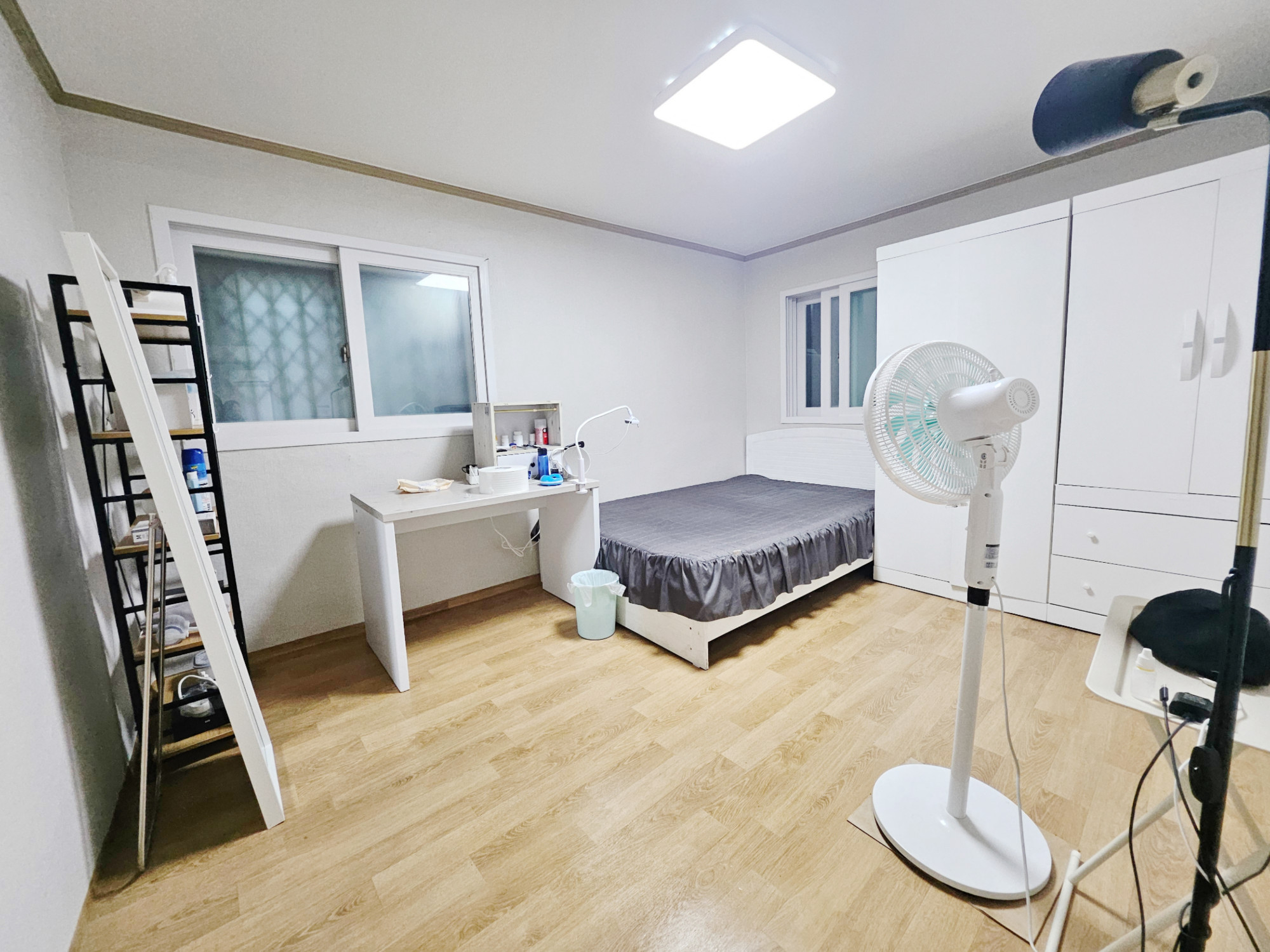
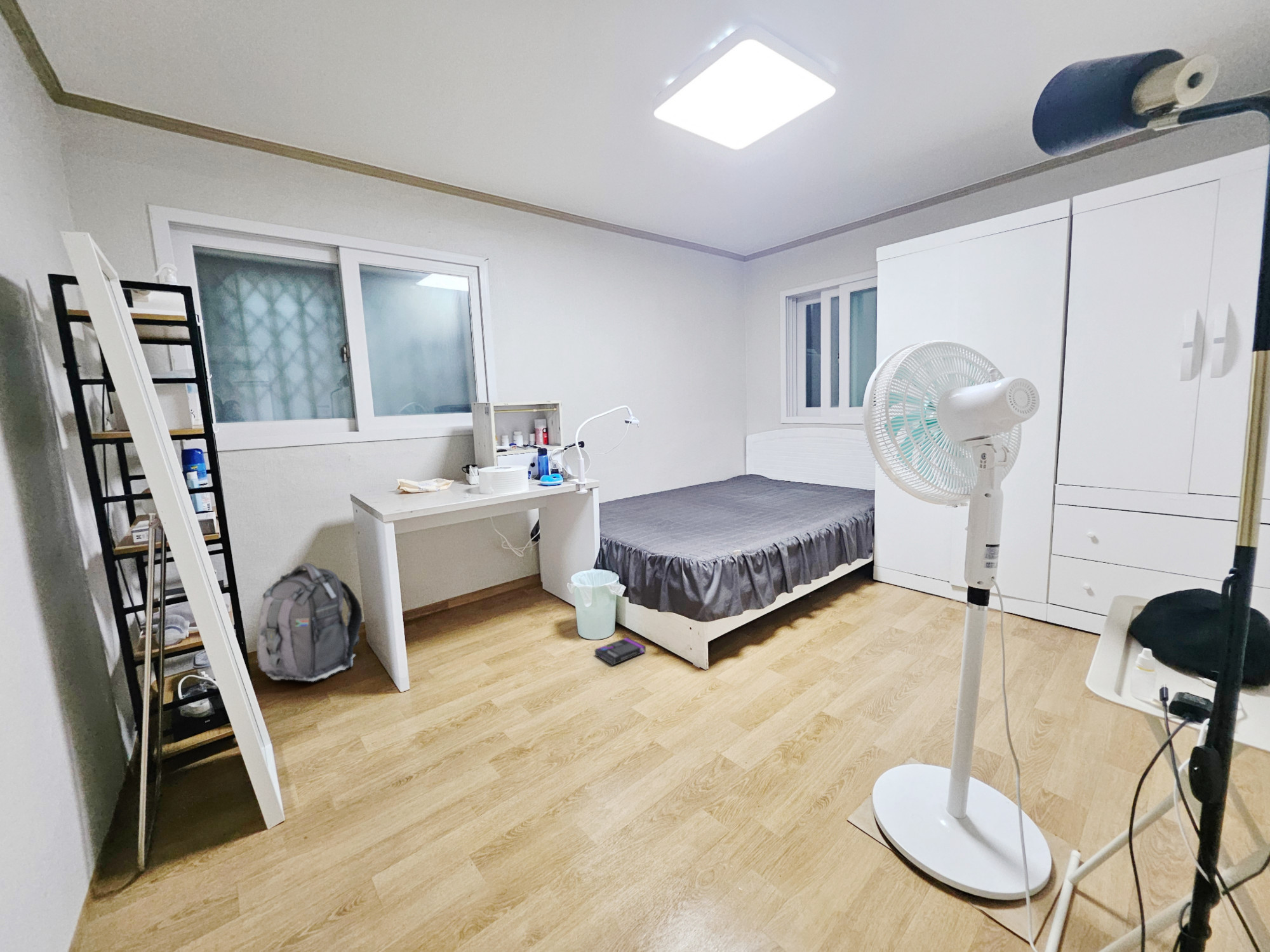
+ box [594,637,646,666]
+ backpack [253,562,363,682]
